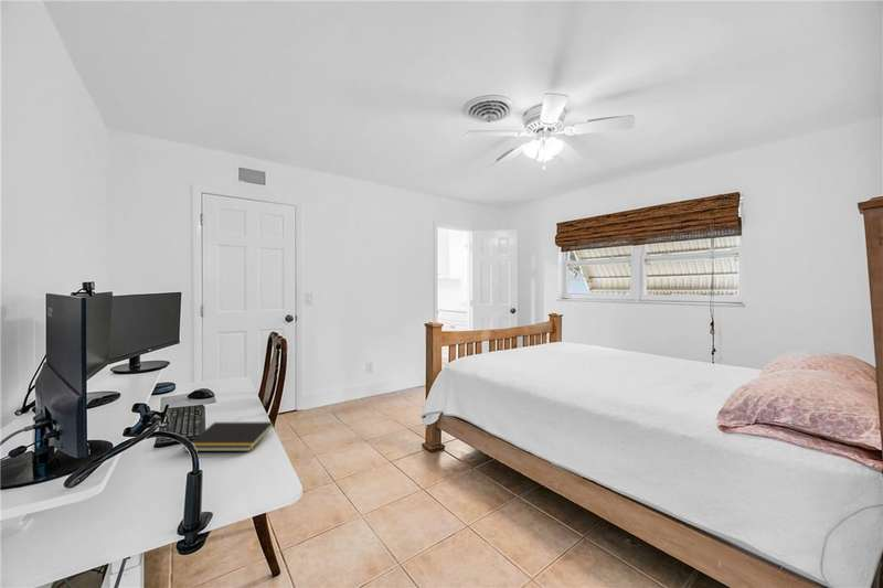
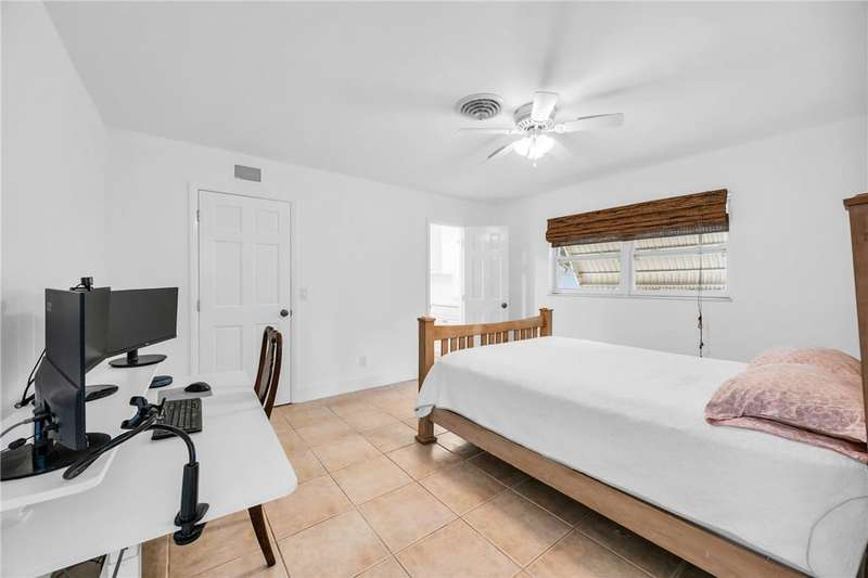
- notepad [182,421,275,452]
